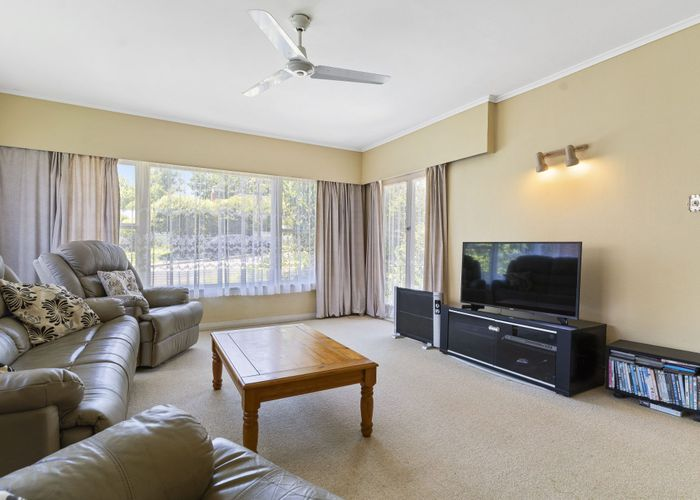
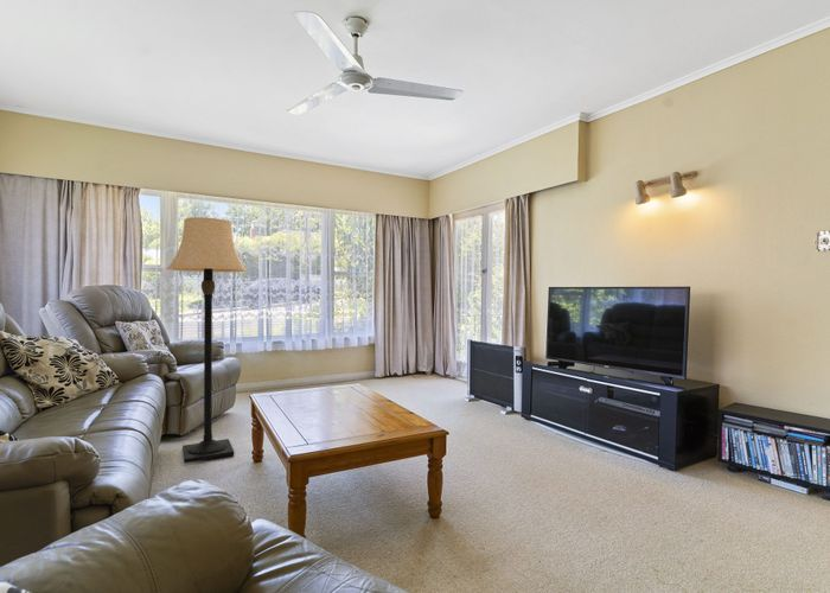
+ lamp [165,216,248,464]
